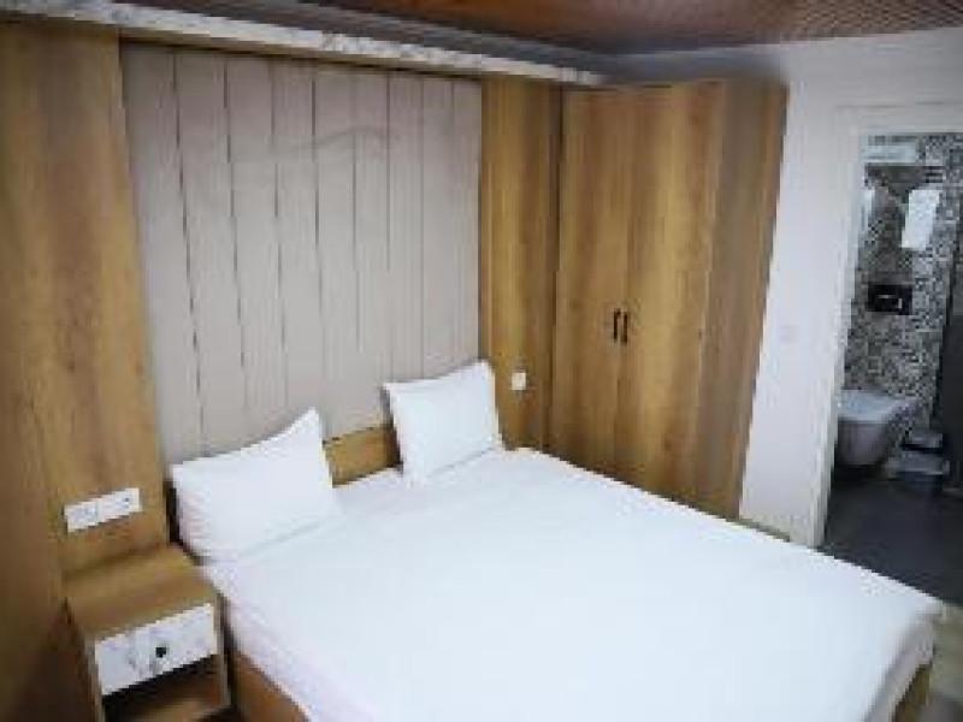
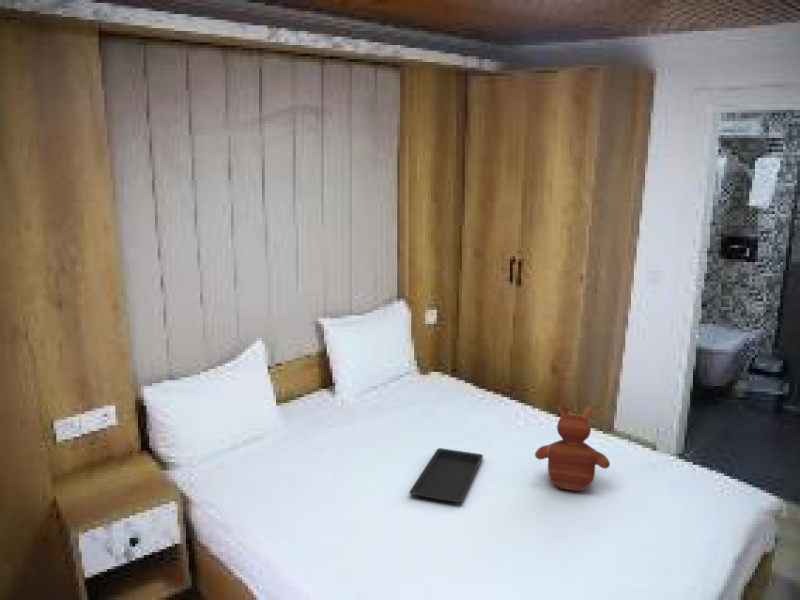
+ teddy bear [534,404,611,492]
+ serving tray [408,447,484,503]
